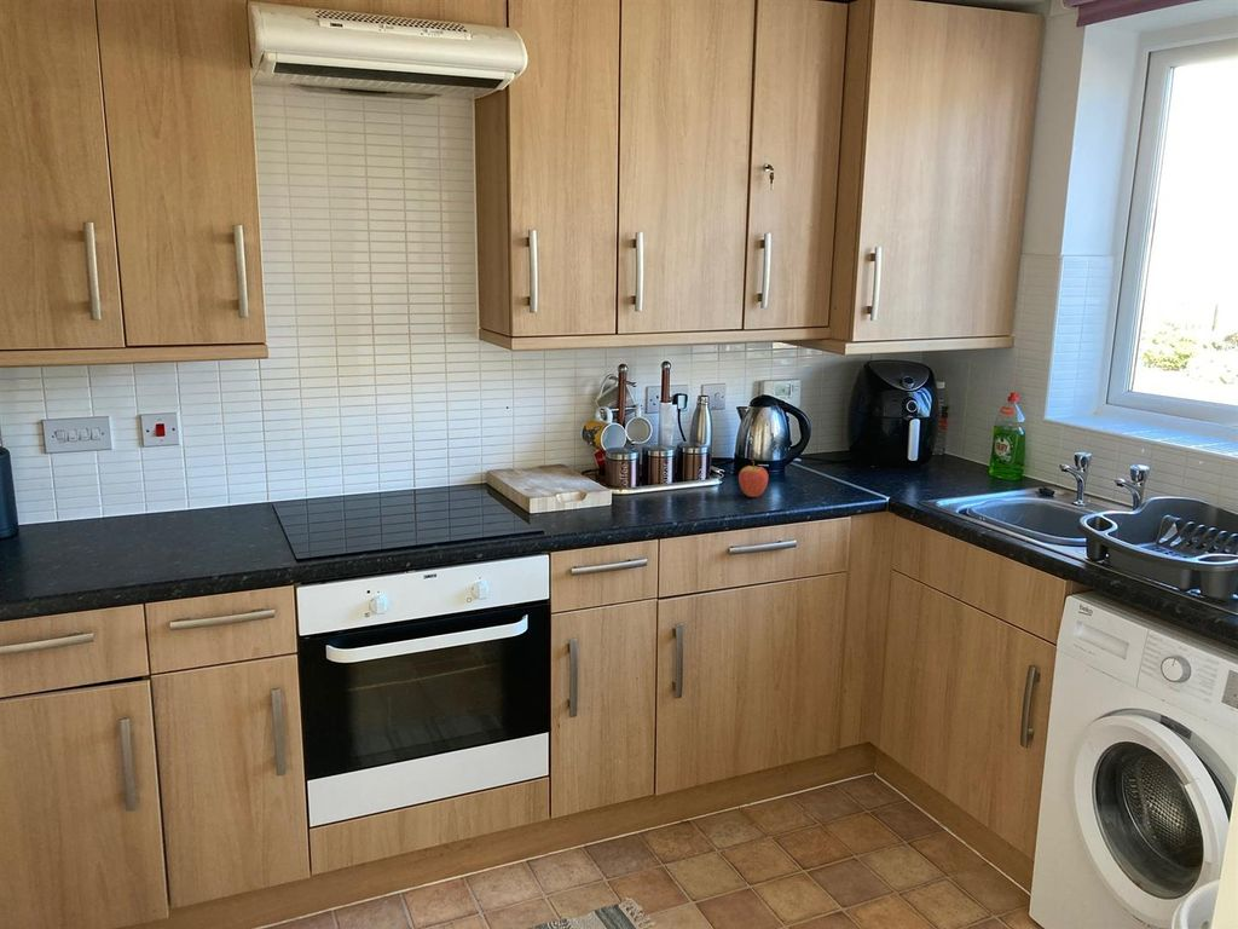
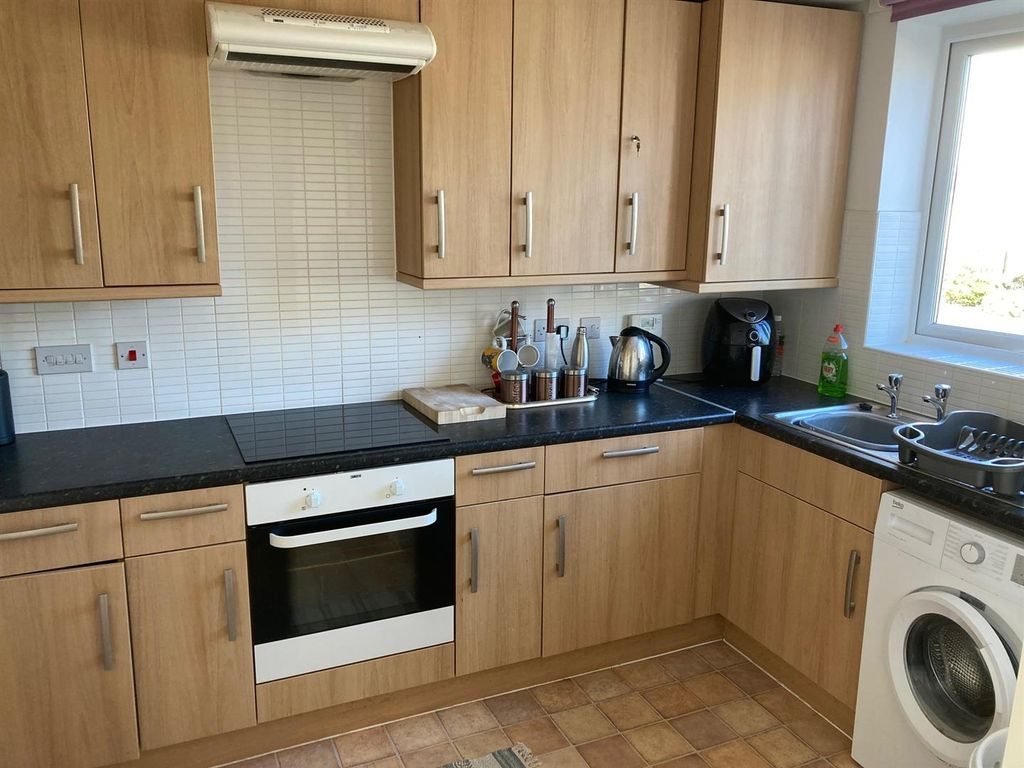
- fruit [737,458,769,498]
